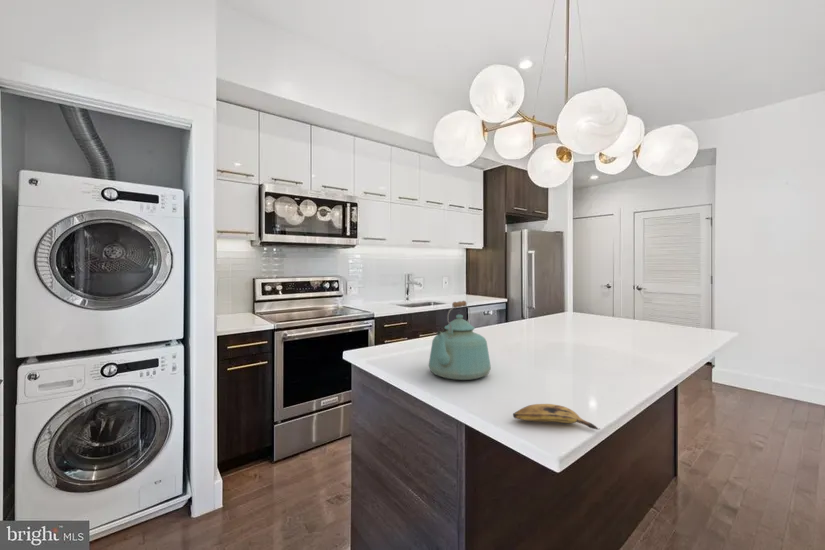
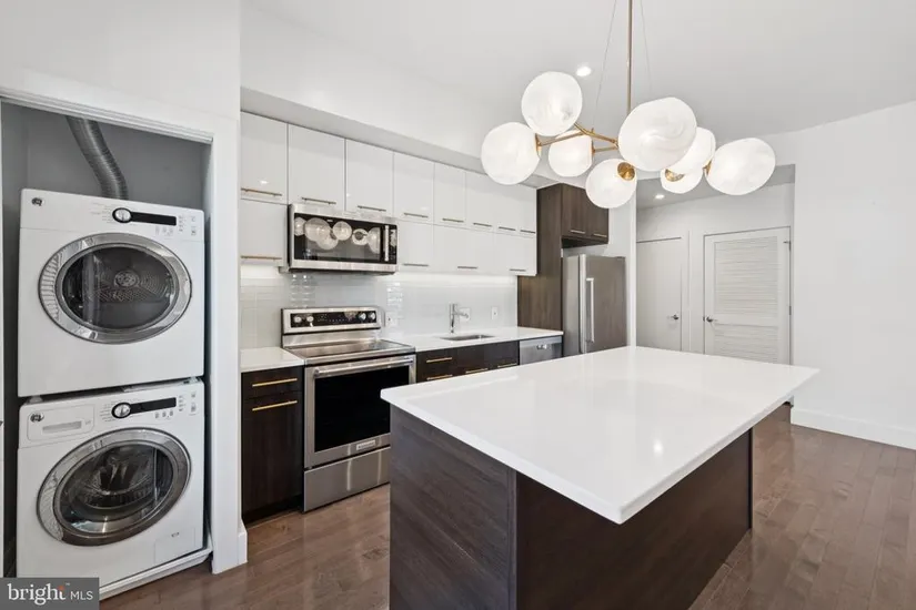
- kettle [428,300,492,381]
- banana [512,403,601,431]
